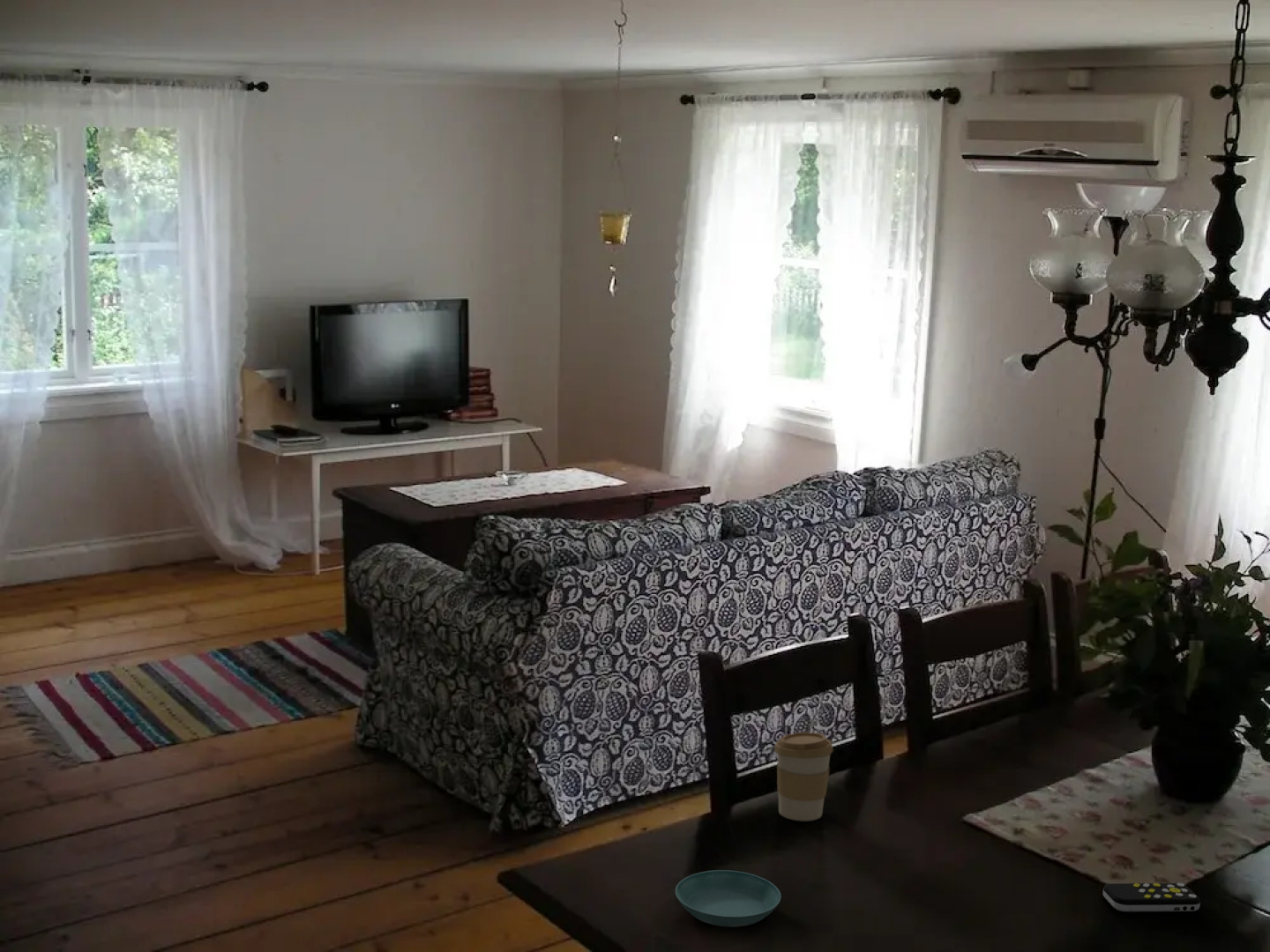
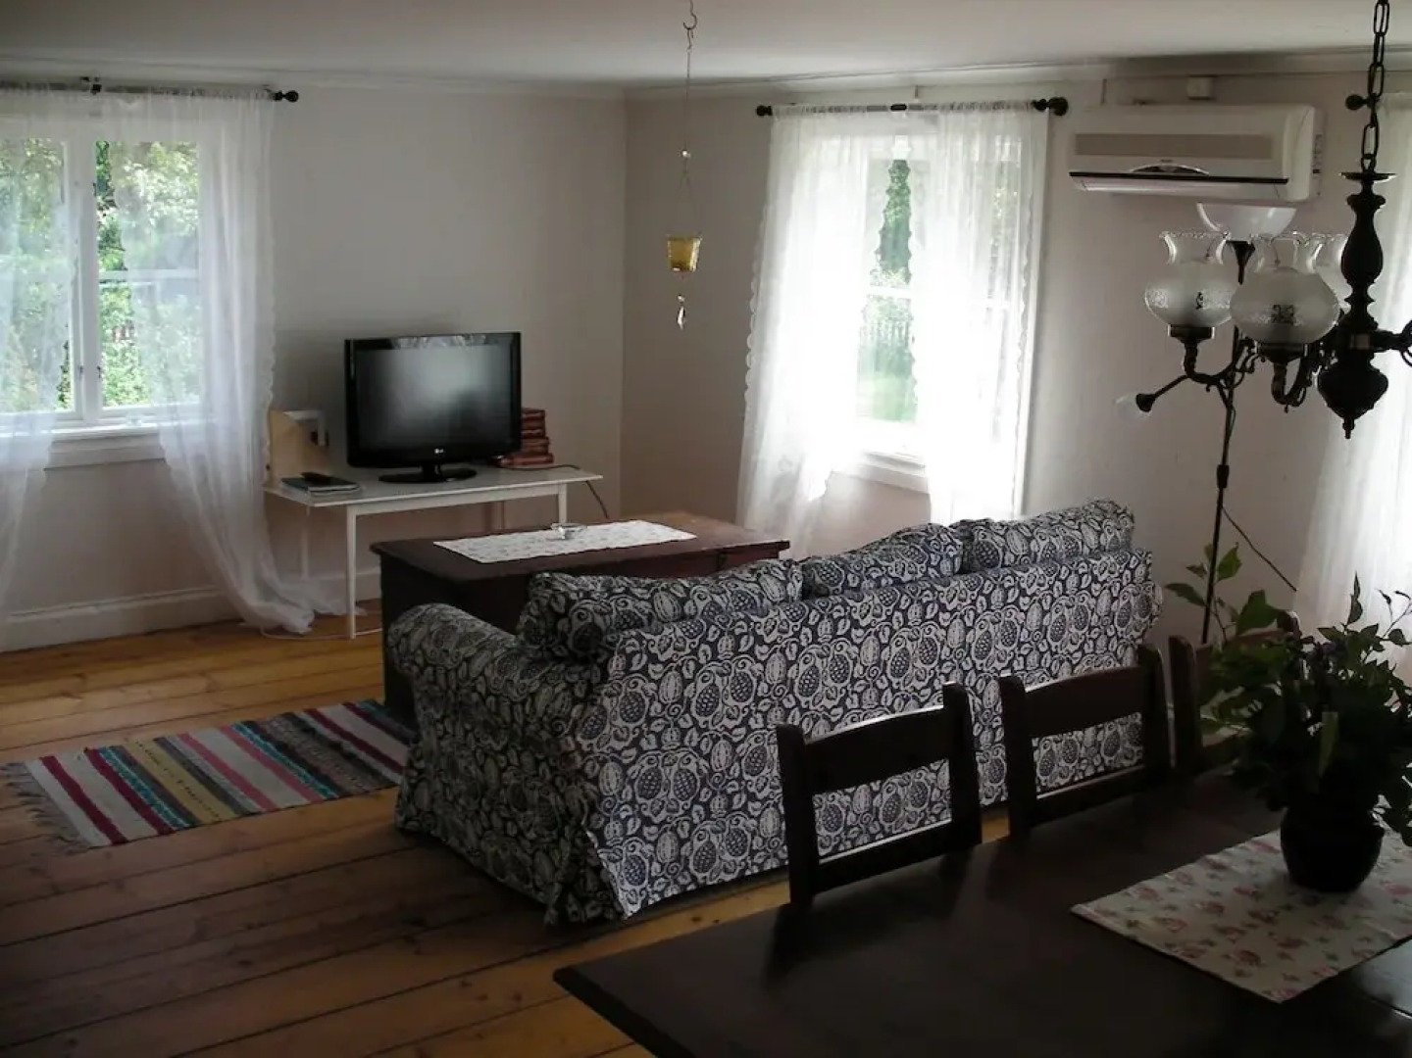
- saucer [675,869,782,927]
- coffee cup [773,732,834,822]
- remote control [1102,882,1201,912]
